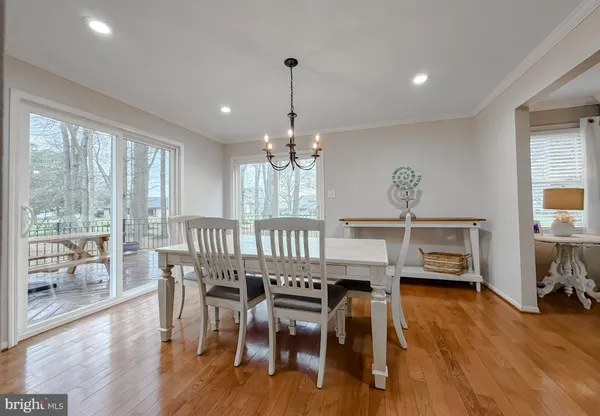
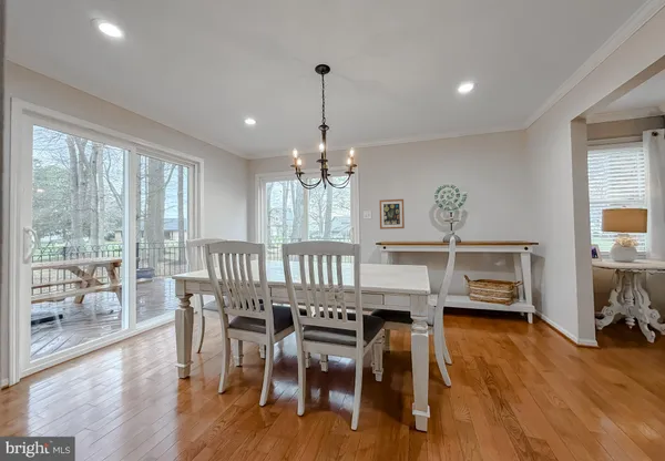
+ wall art [378,198,406,230]
